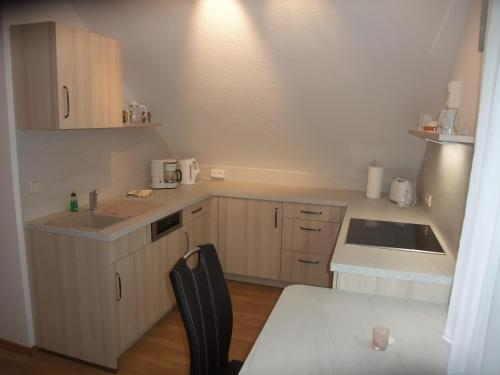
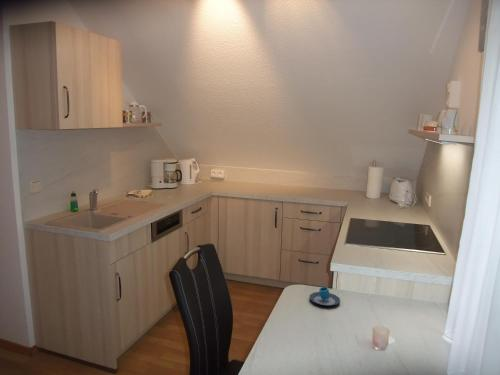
+ mug [309,286,341,307]
